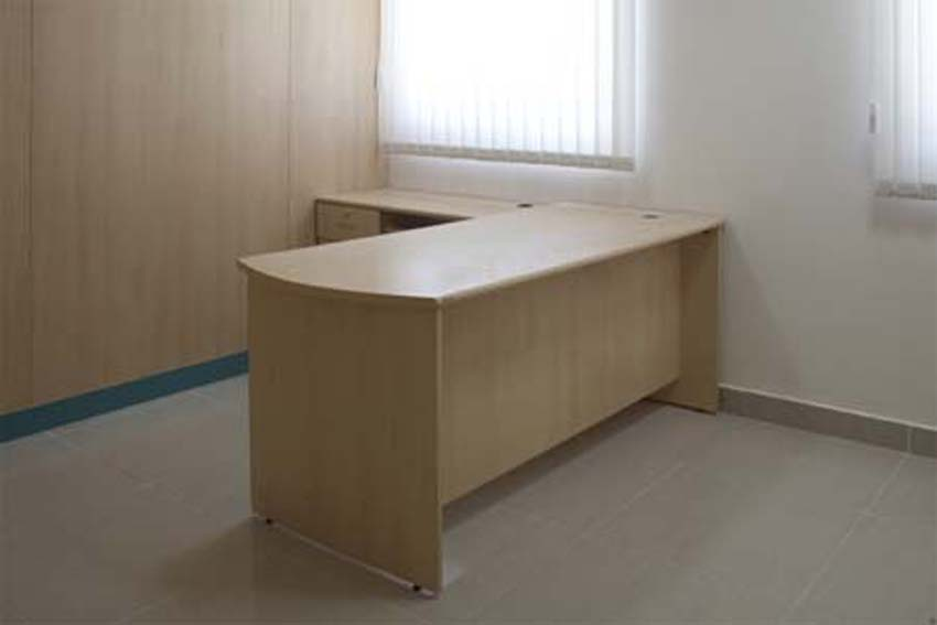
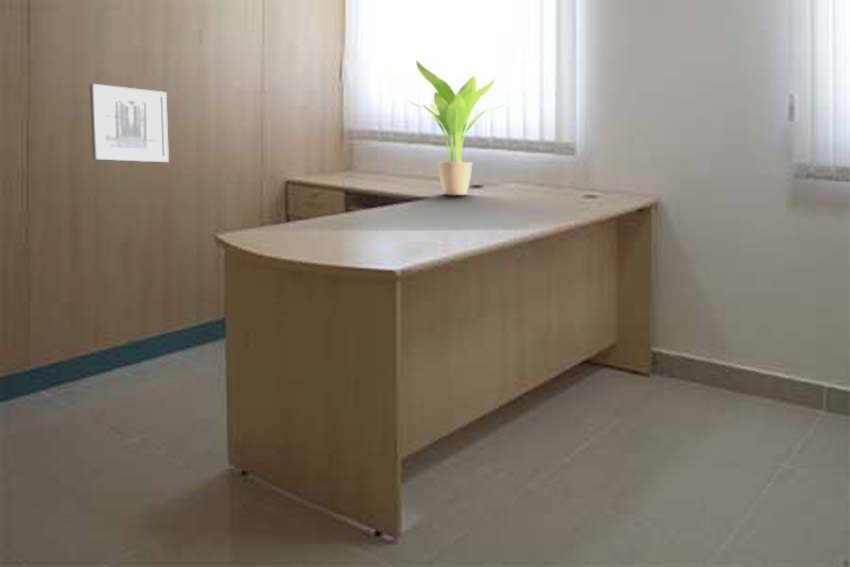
+ potted plant [405,60,508,196]
+ wall art [89,83,170,163]
